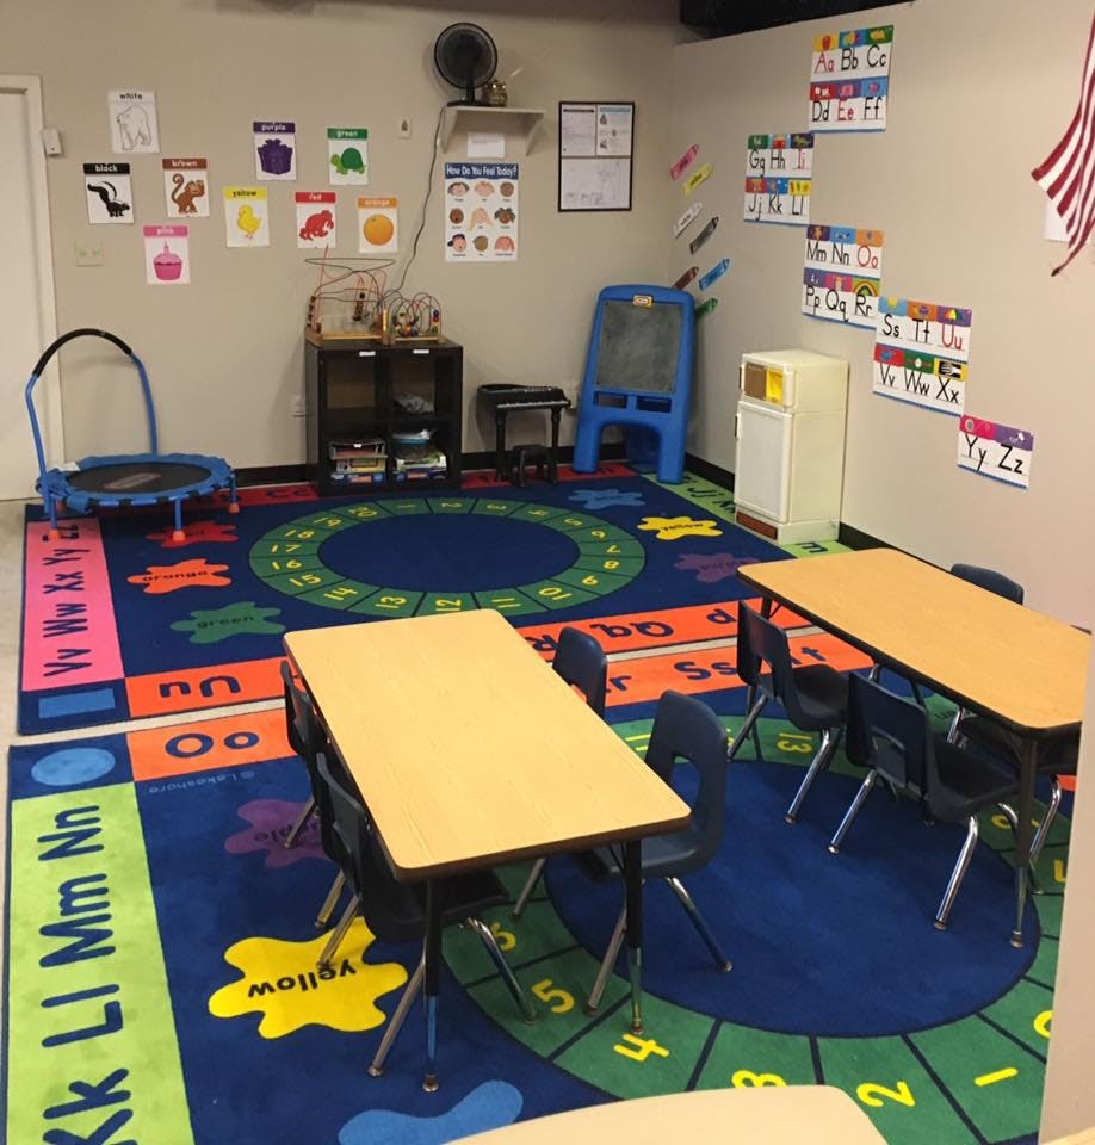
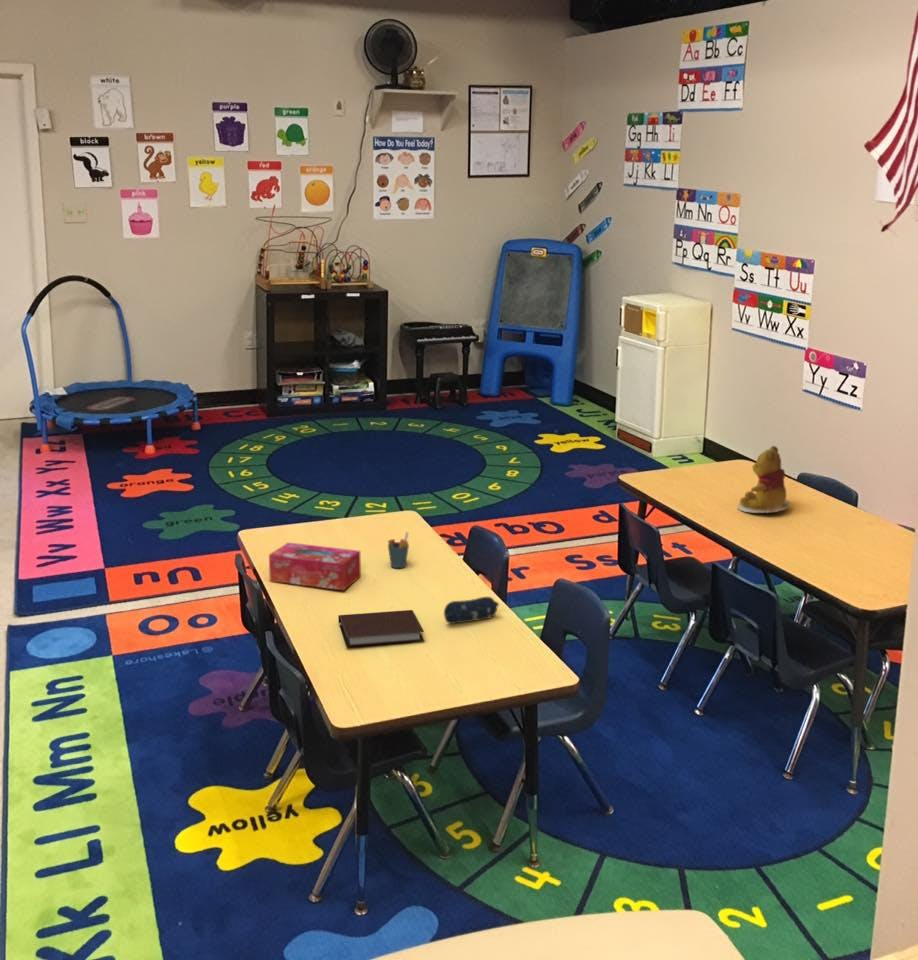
+ teddy bear [737,445,795,514]
+ tissue box [268,541,362,591]
+ notebook [337,609,425,647]
+ pen holder [387,531,410,569]
+ pencil case [443,596,500,625]
